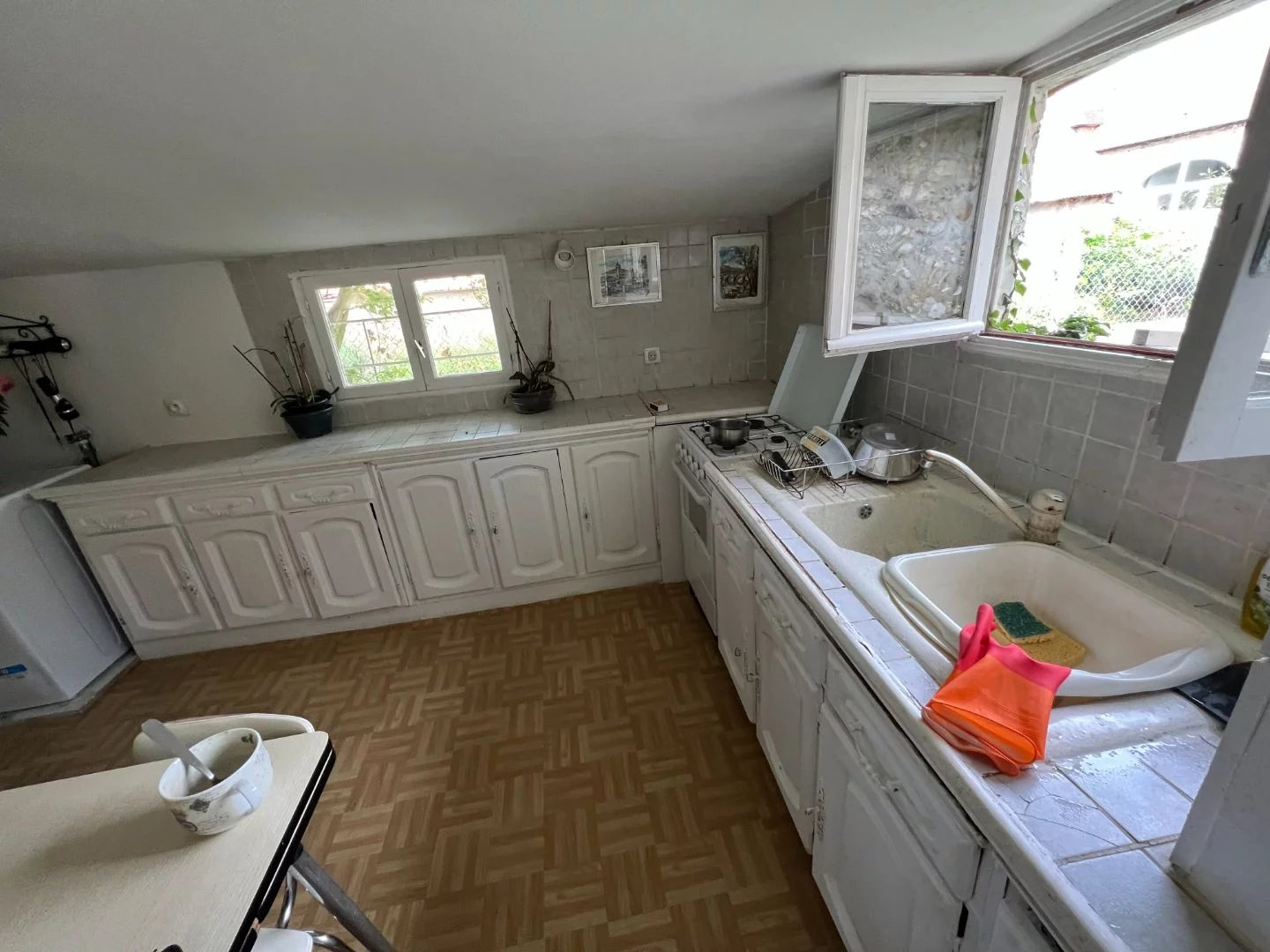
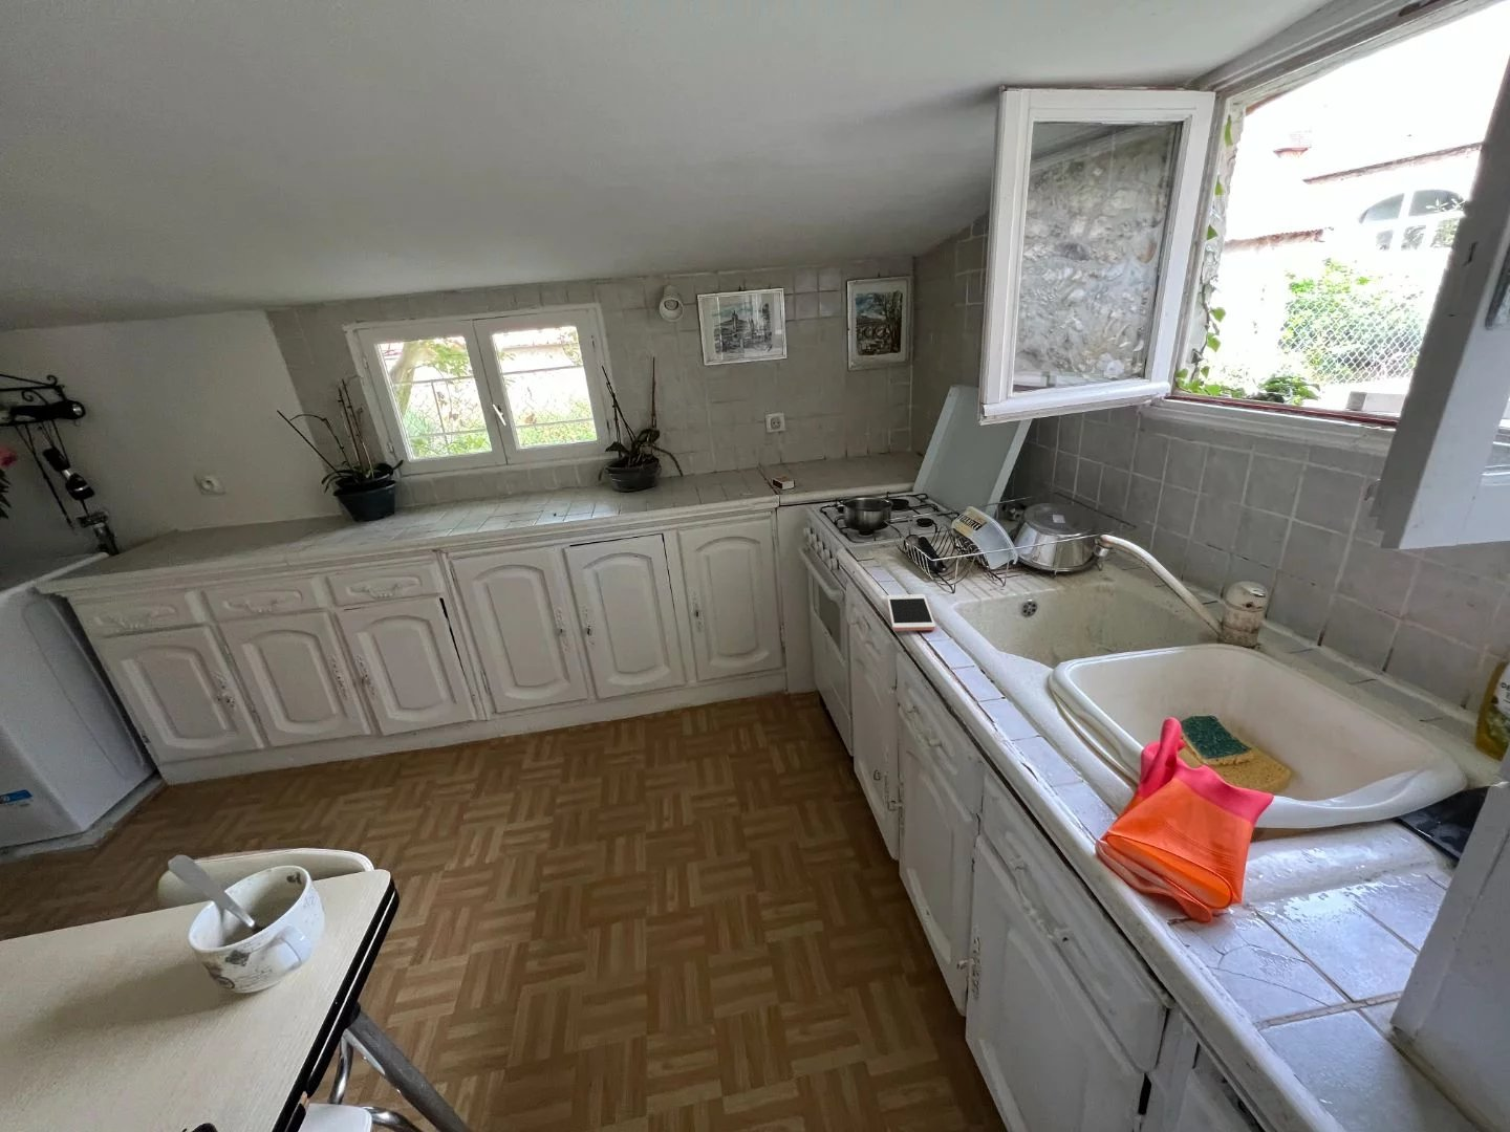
+ cell phone [886,593,937,633]
